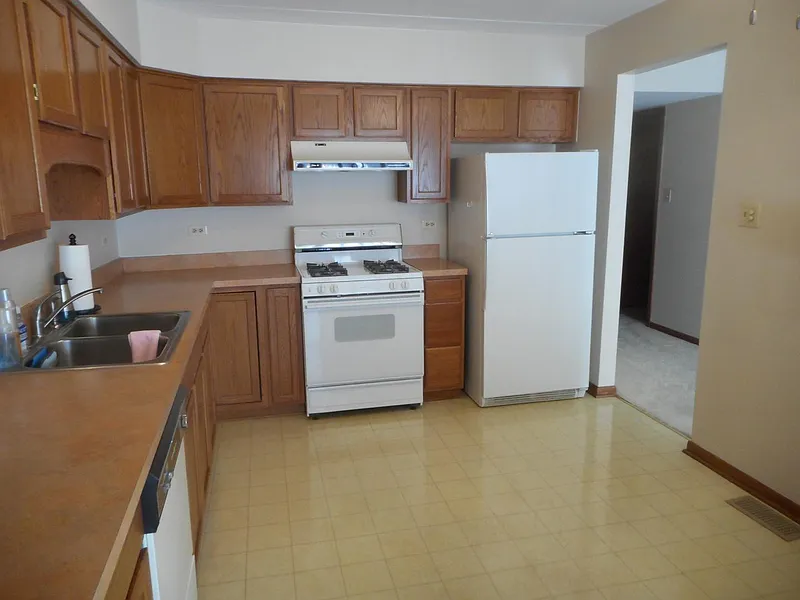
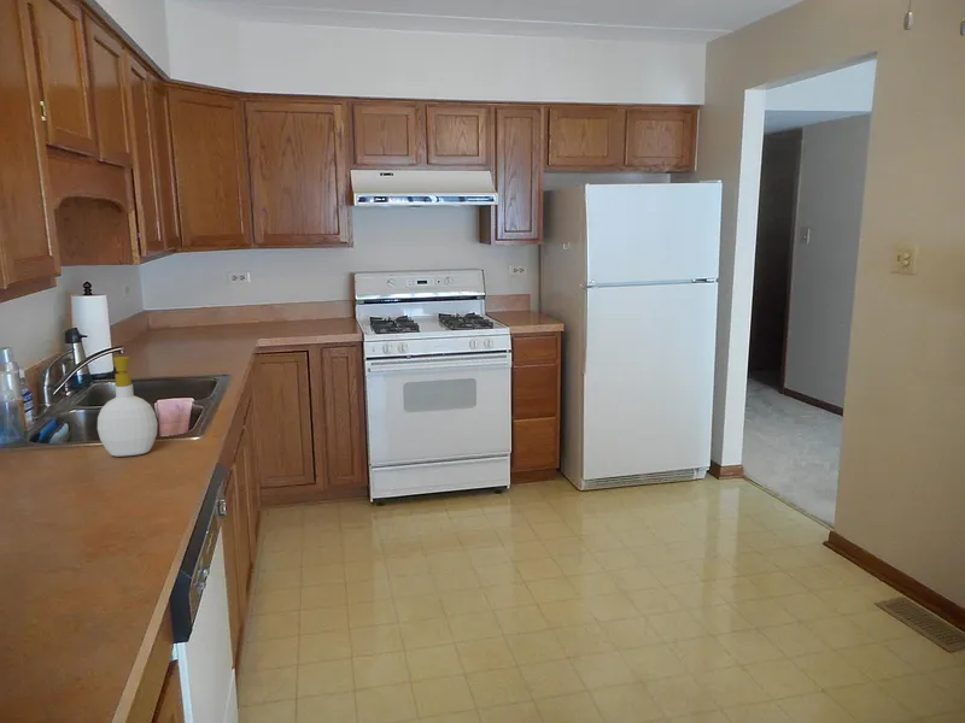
+ soap bottle [96,355,158,458]
